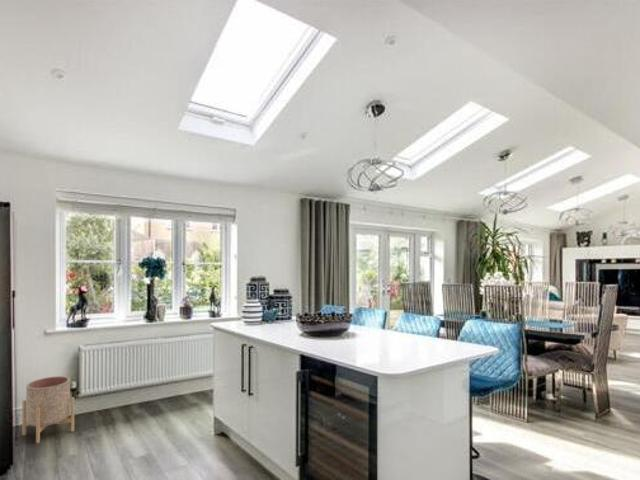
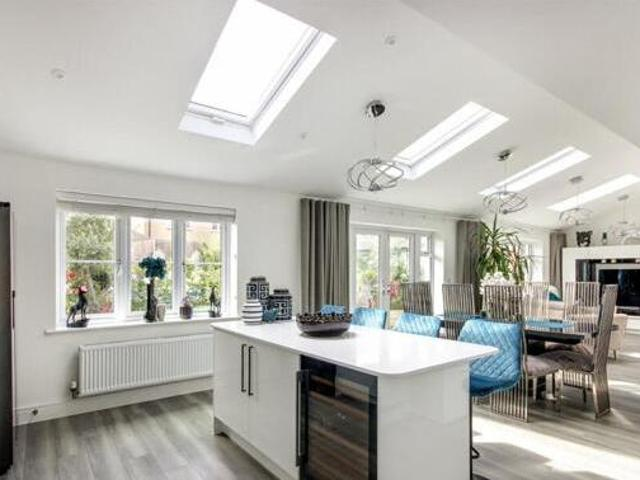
- planter [21,375,75,444]
